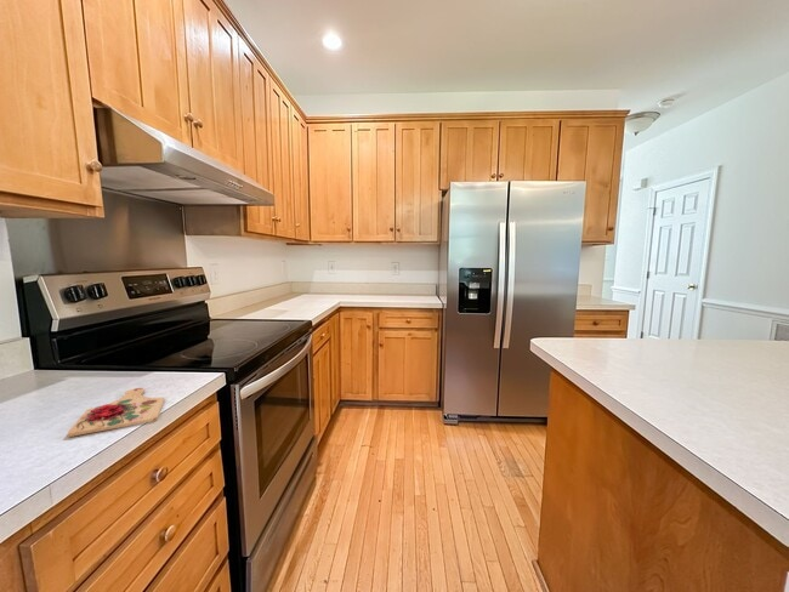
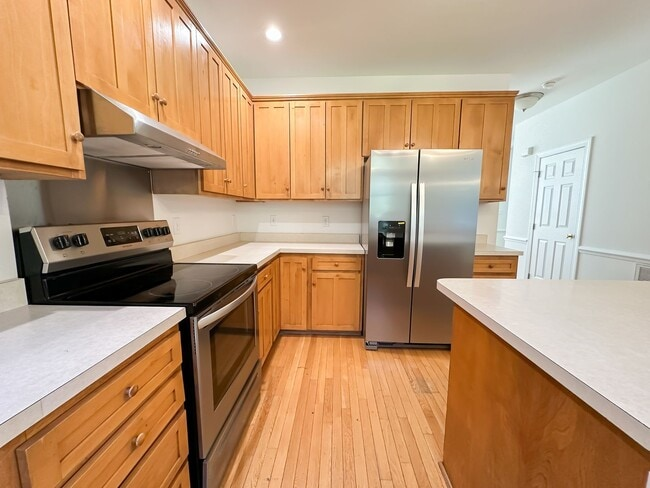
- cutting board [67,387,165,438]
